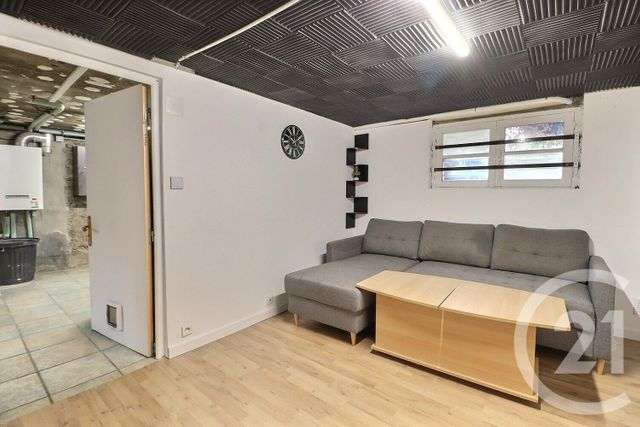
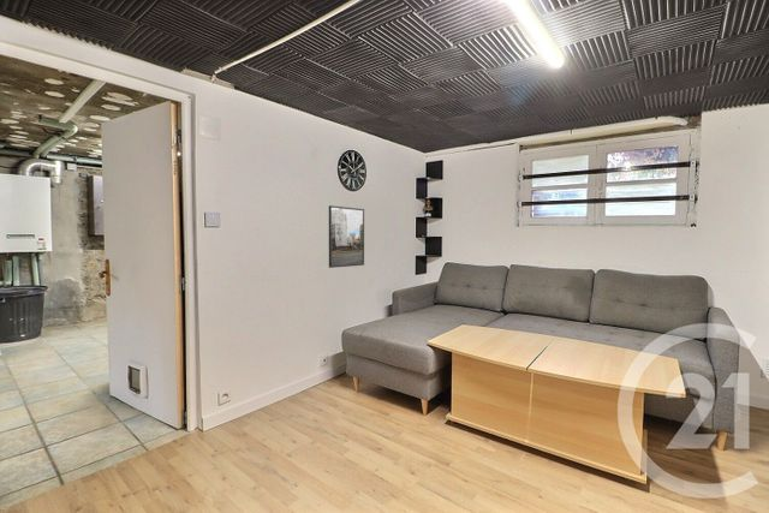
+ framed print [328,204,365,269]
